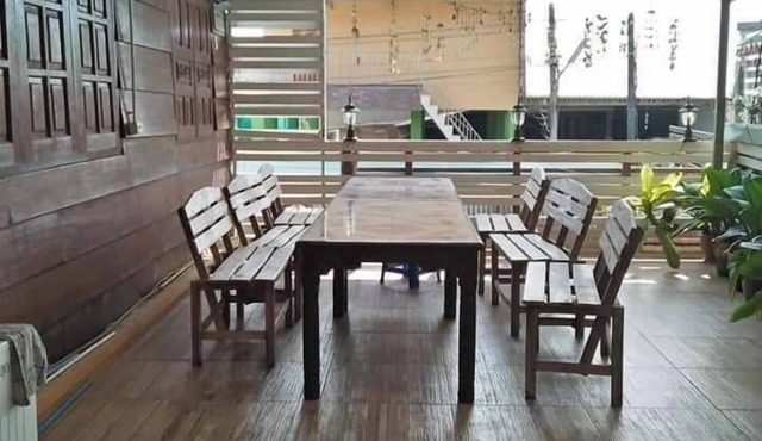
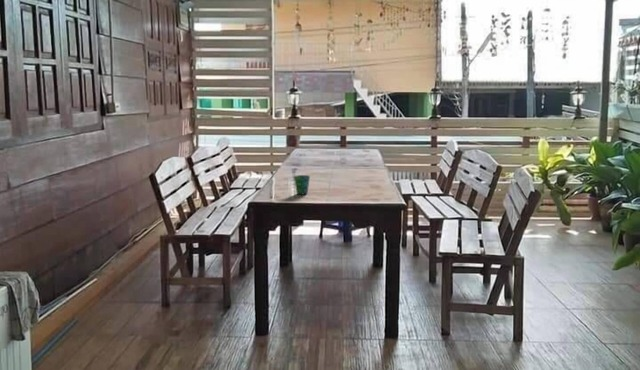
+ cup [293,174,311,195]
